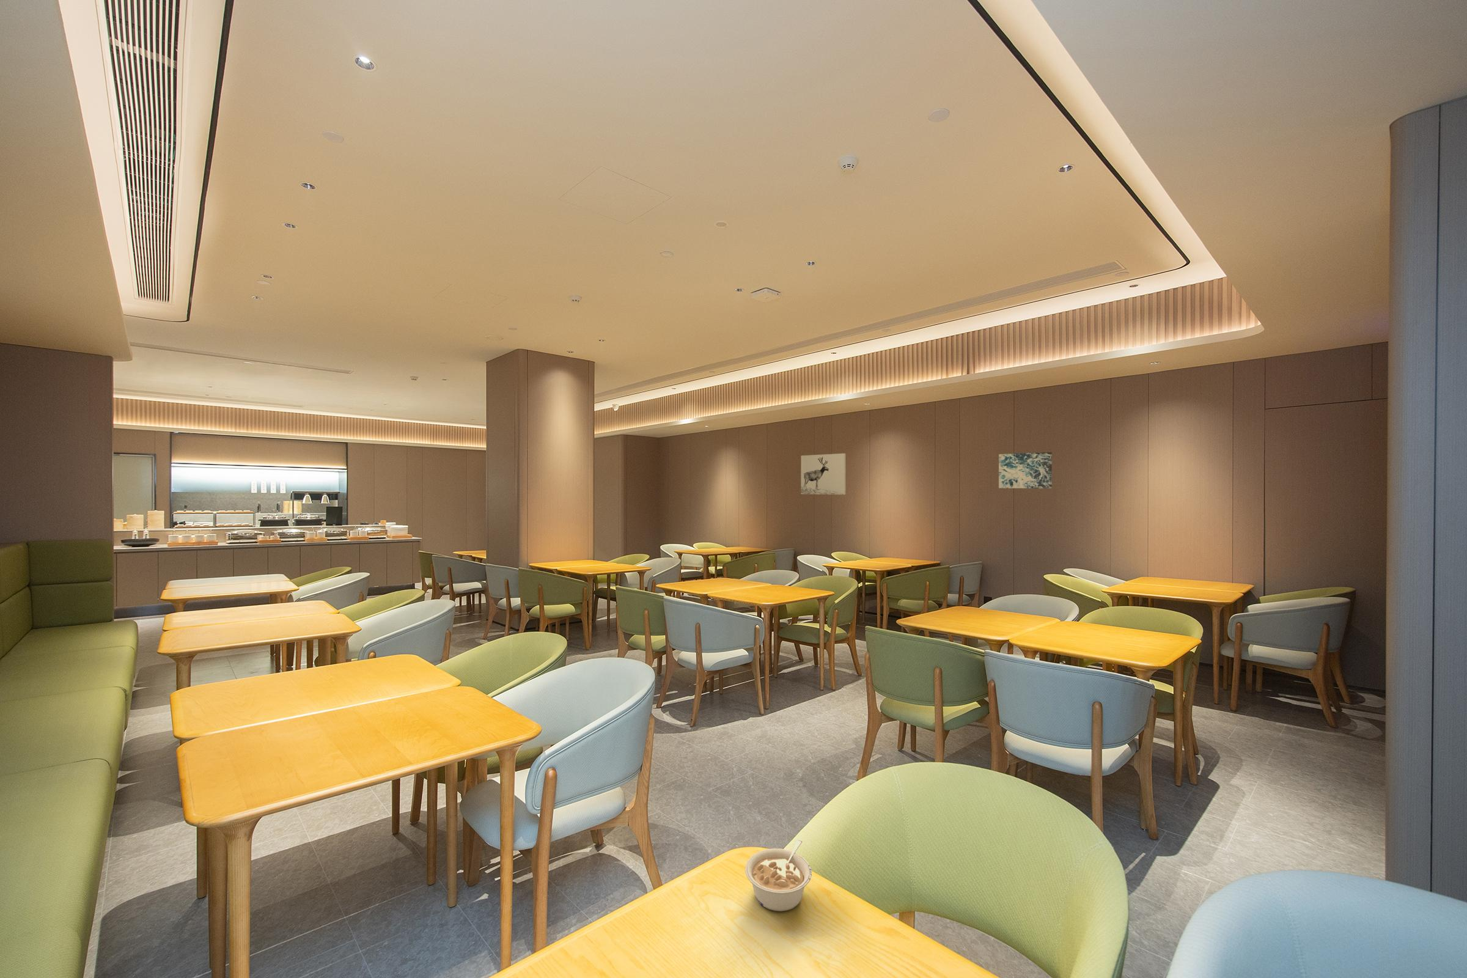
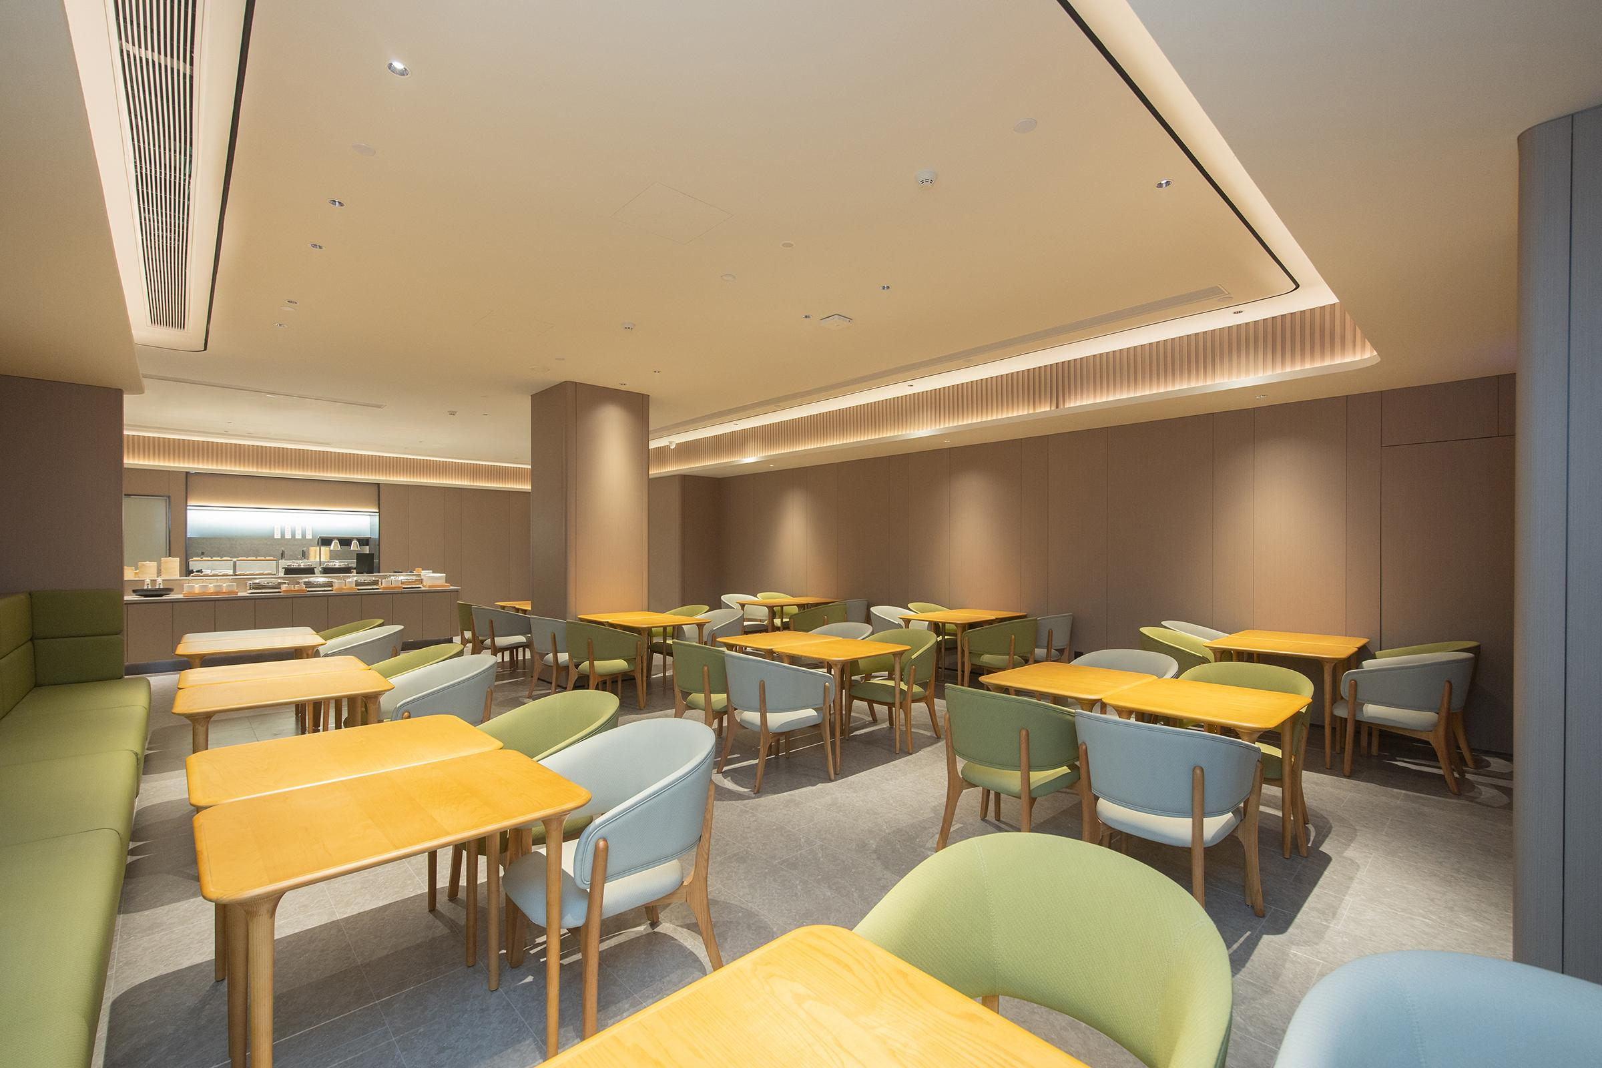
- wall art [998,452,1052,489]
- wall art [800,453,846,496]
- legume [744,839,812,913]
